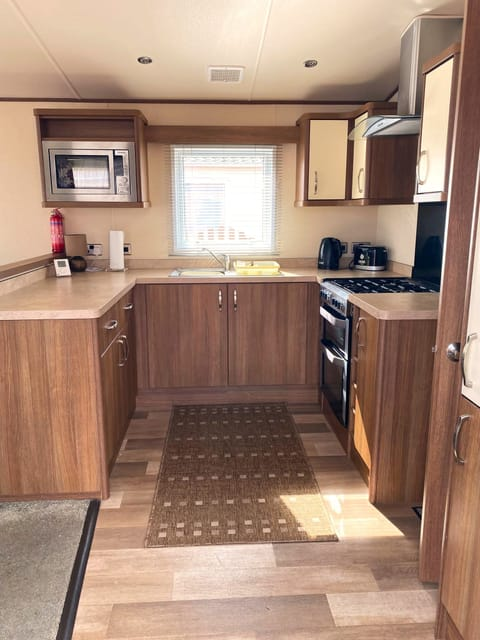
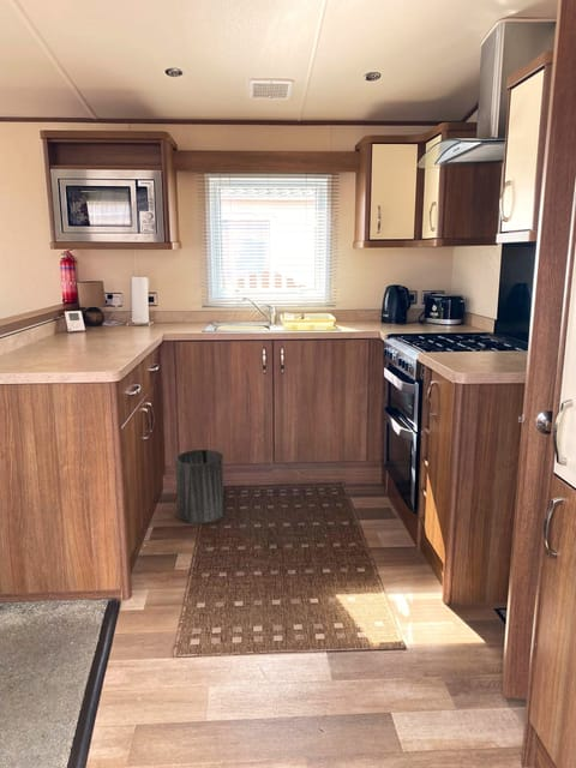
+ trash can [174,449,226,524]
